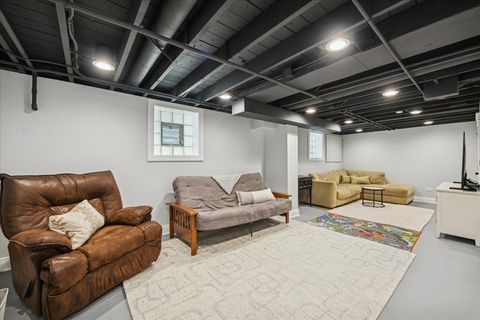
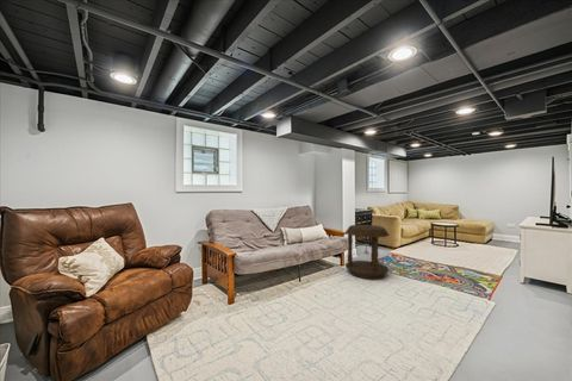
+ side table [344,224,390,281]
